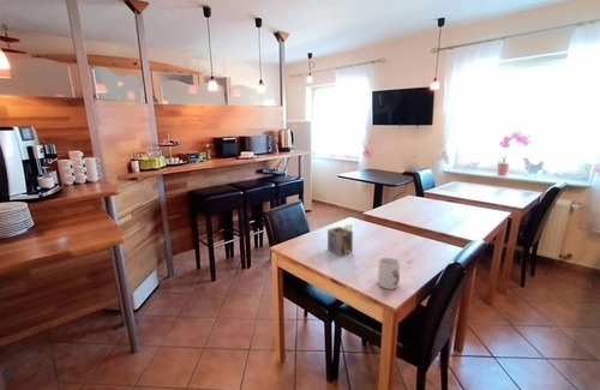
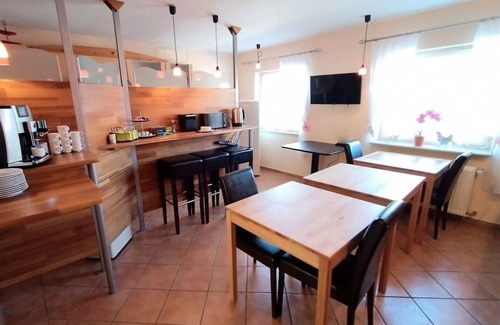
- mug [377,257,401,290]
- napkin holder [326,223,354,257]
